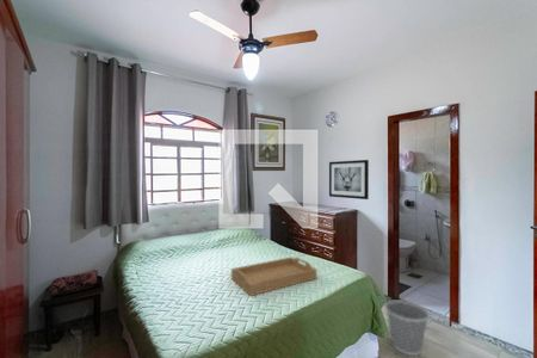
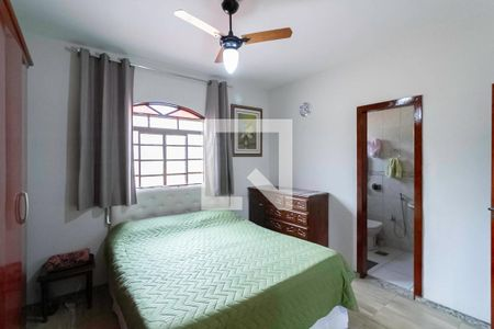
- serving tray [230,257,317,297]
- wall art [328,159,370,200]
- wastebasket [384,298,431,357]
